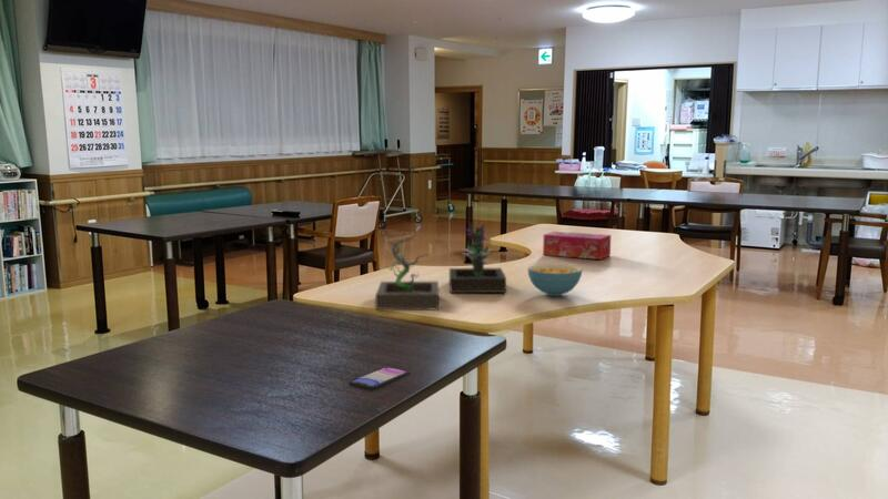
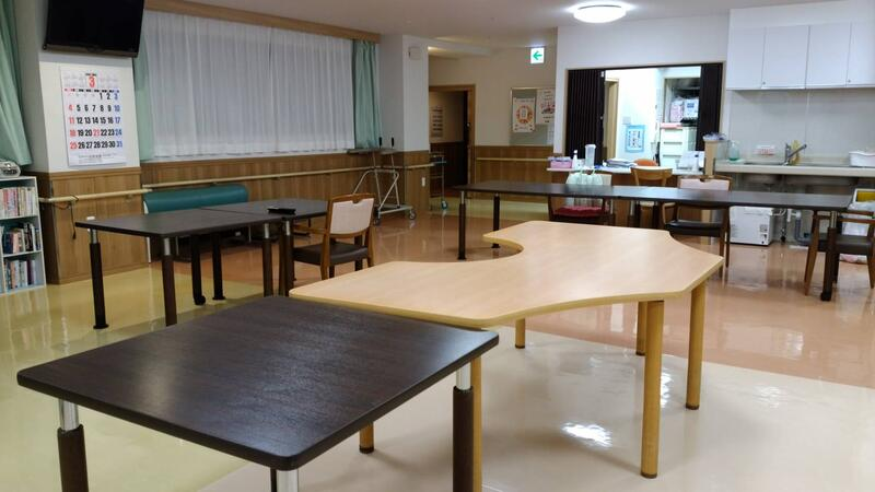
- tissue box [542,231,612,261]
- smartphone [349,365,411,390]
- cereal bowl [527,263,584,297]
- plant [374,223,507,312]
